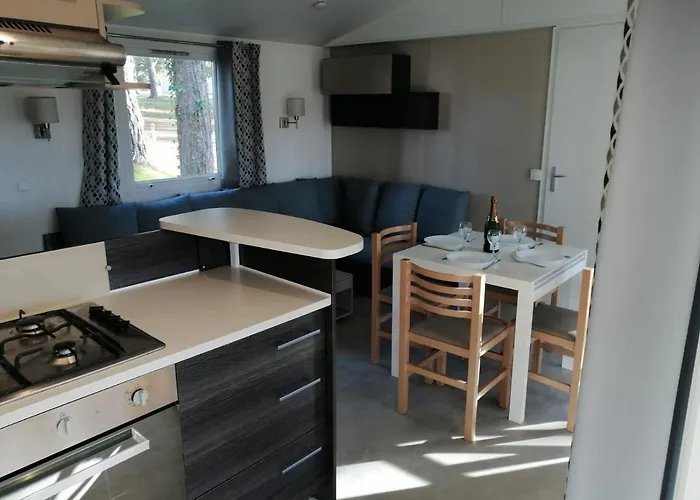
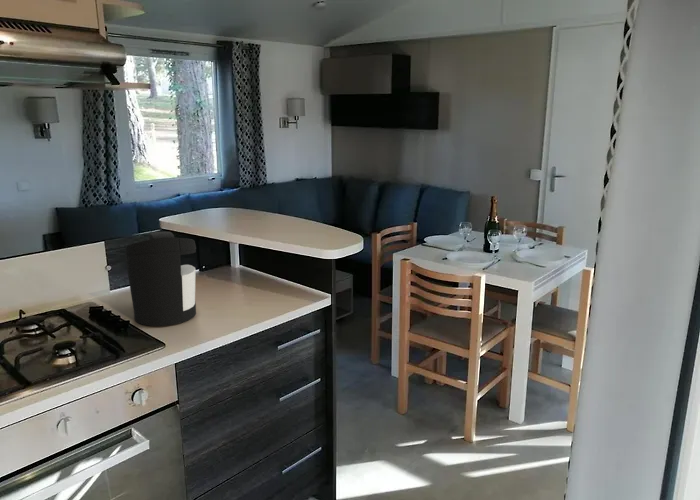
+ coffee maker [124,231,197,327]
